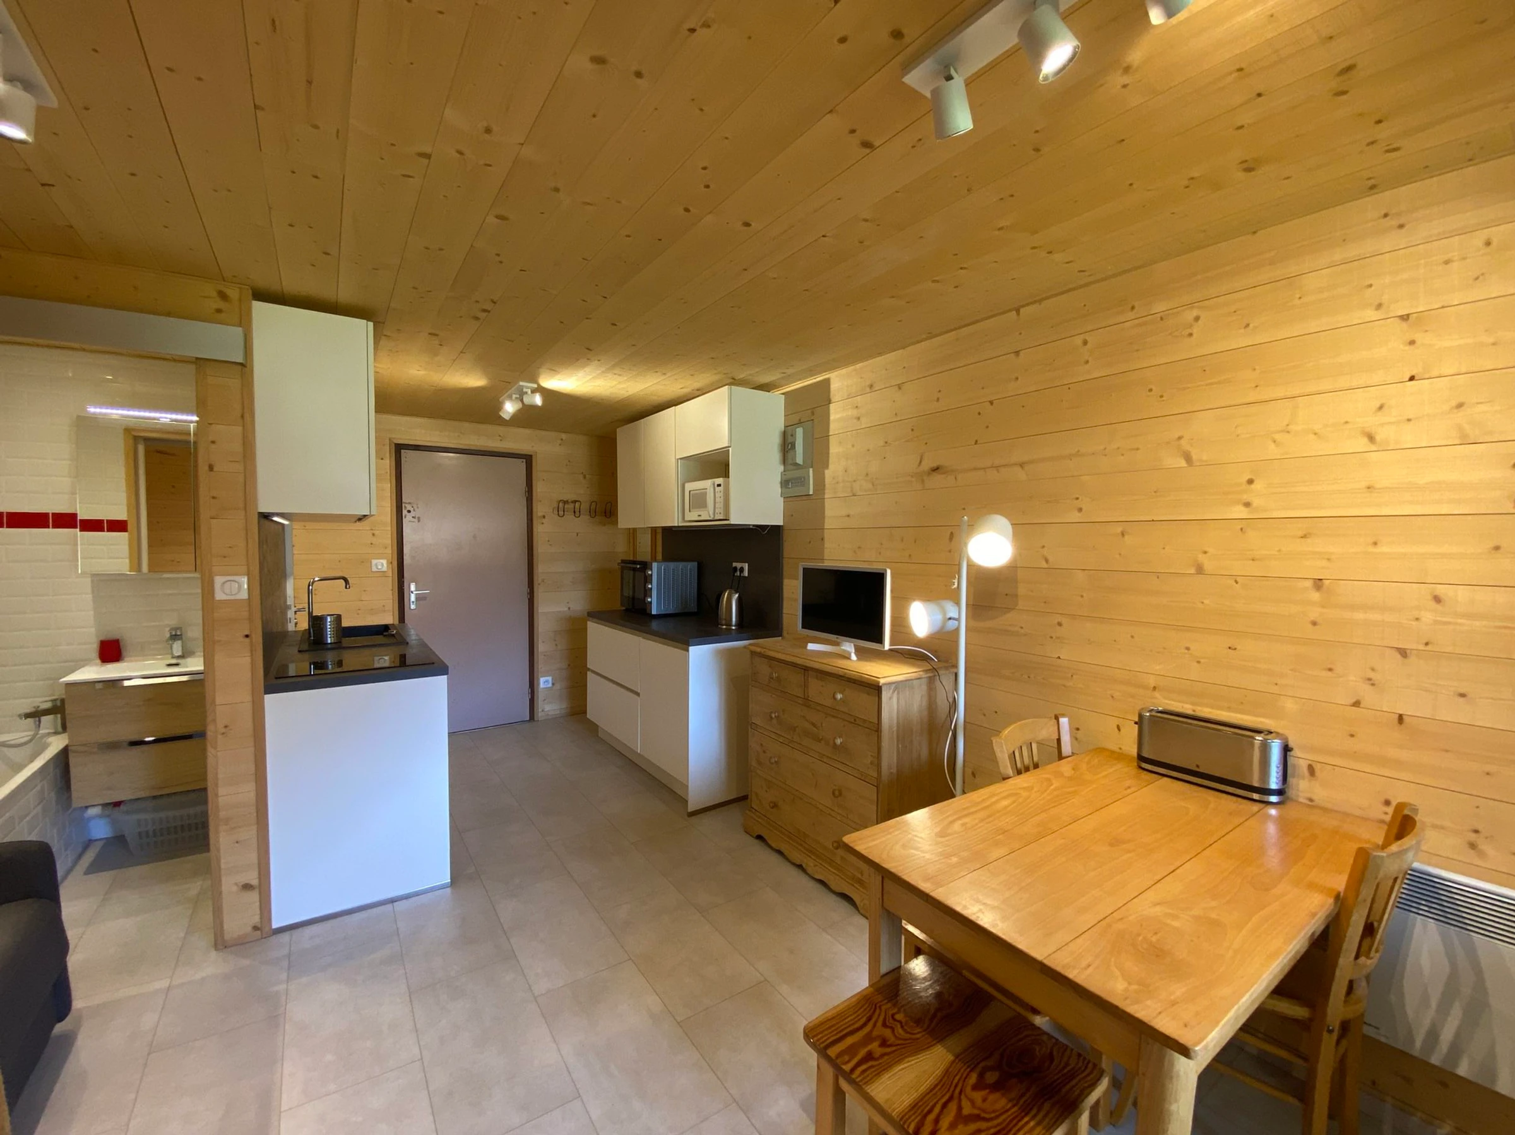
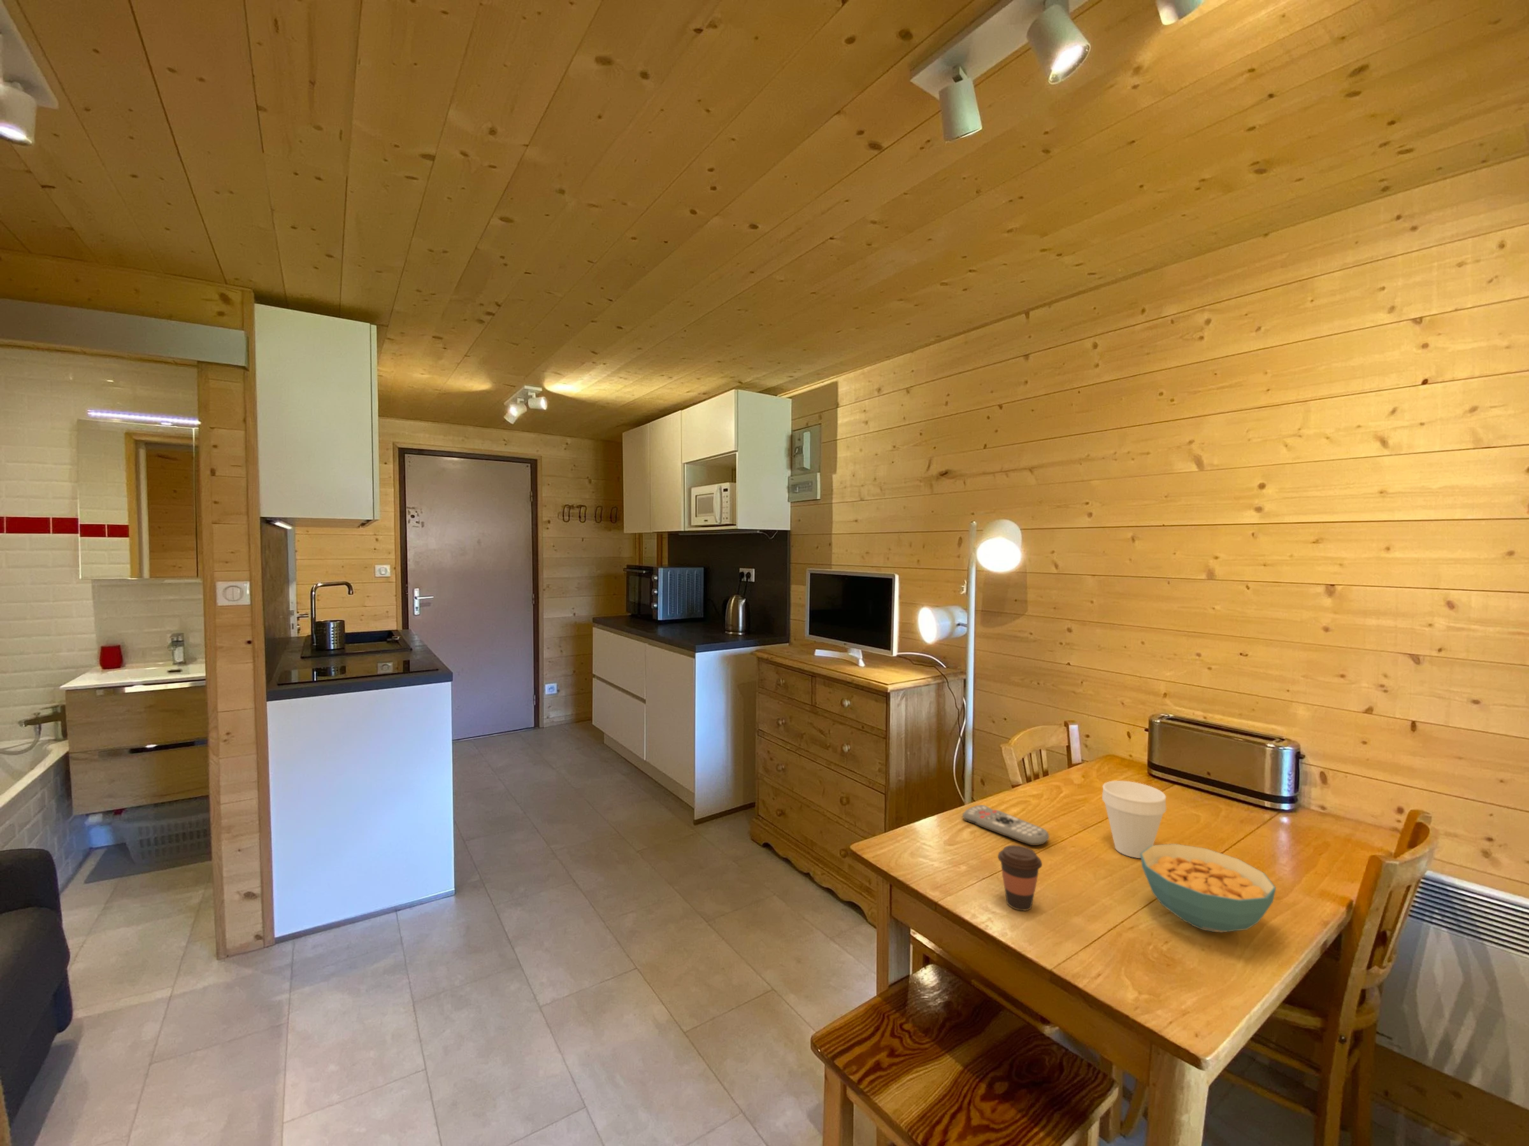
+ remote control [962,804,1050,846]
+ cup [1102,780,1167,858]
+ coffee cup [997,844,1043,911]
+ cereal bowl [1140,843,1276,933]
